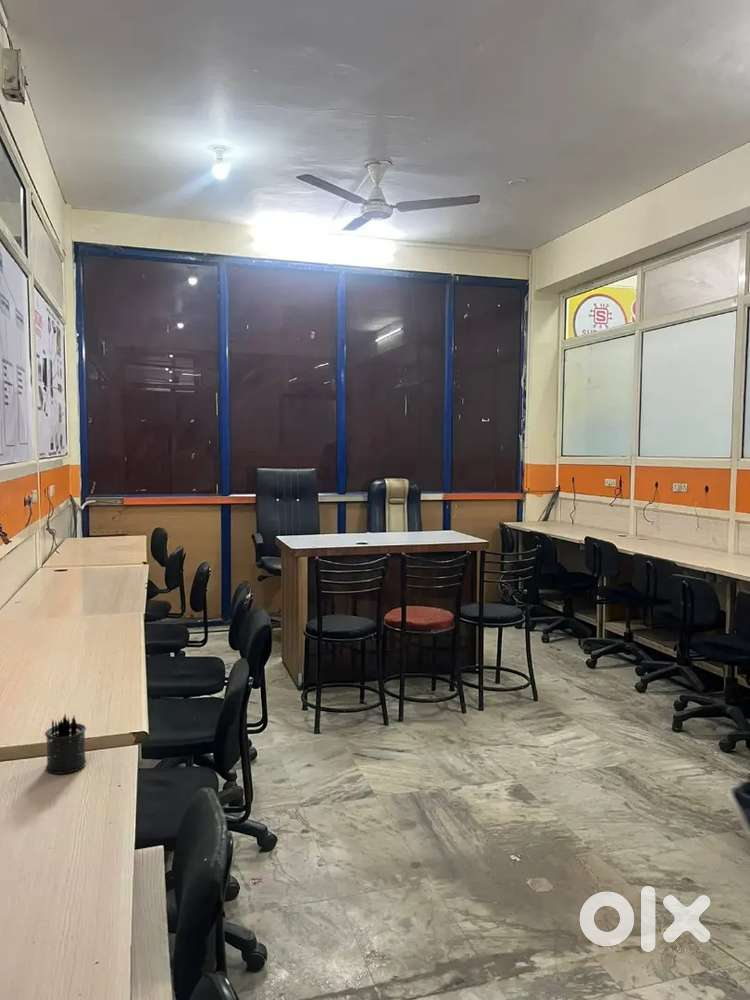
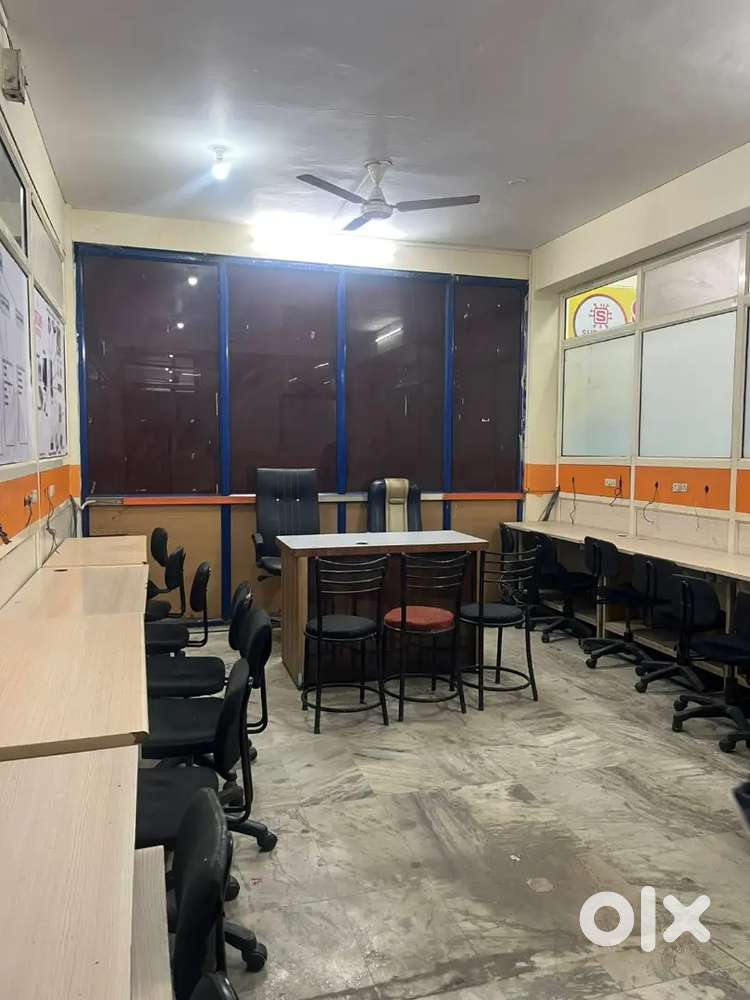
- pen holder [44,714,87,775]
